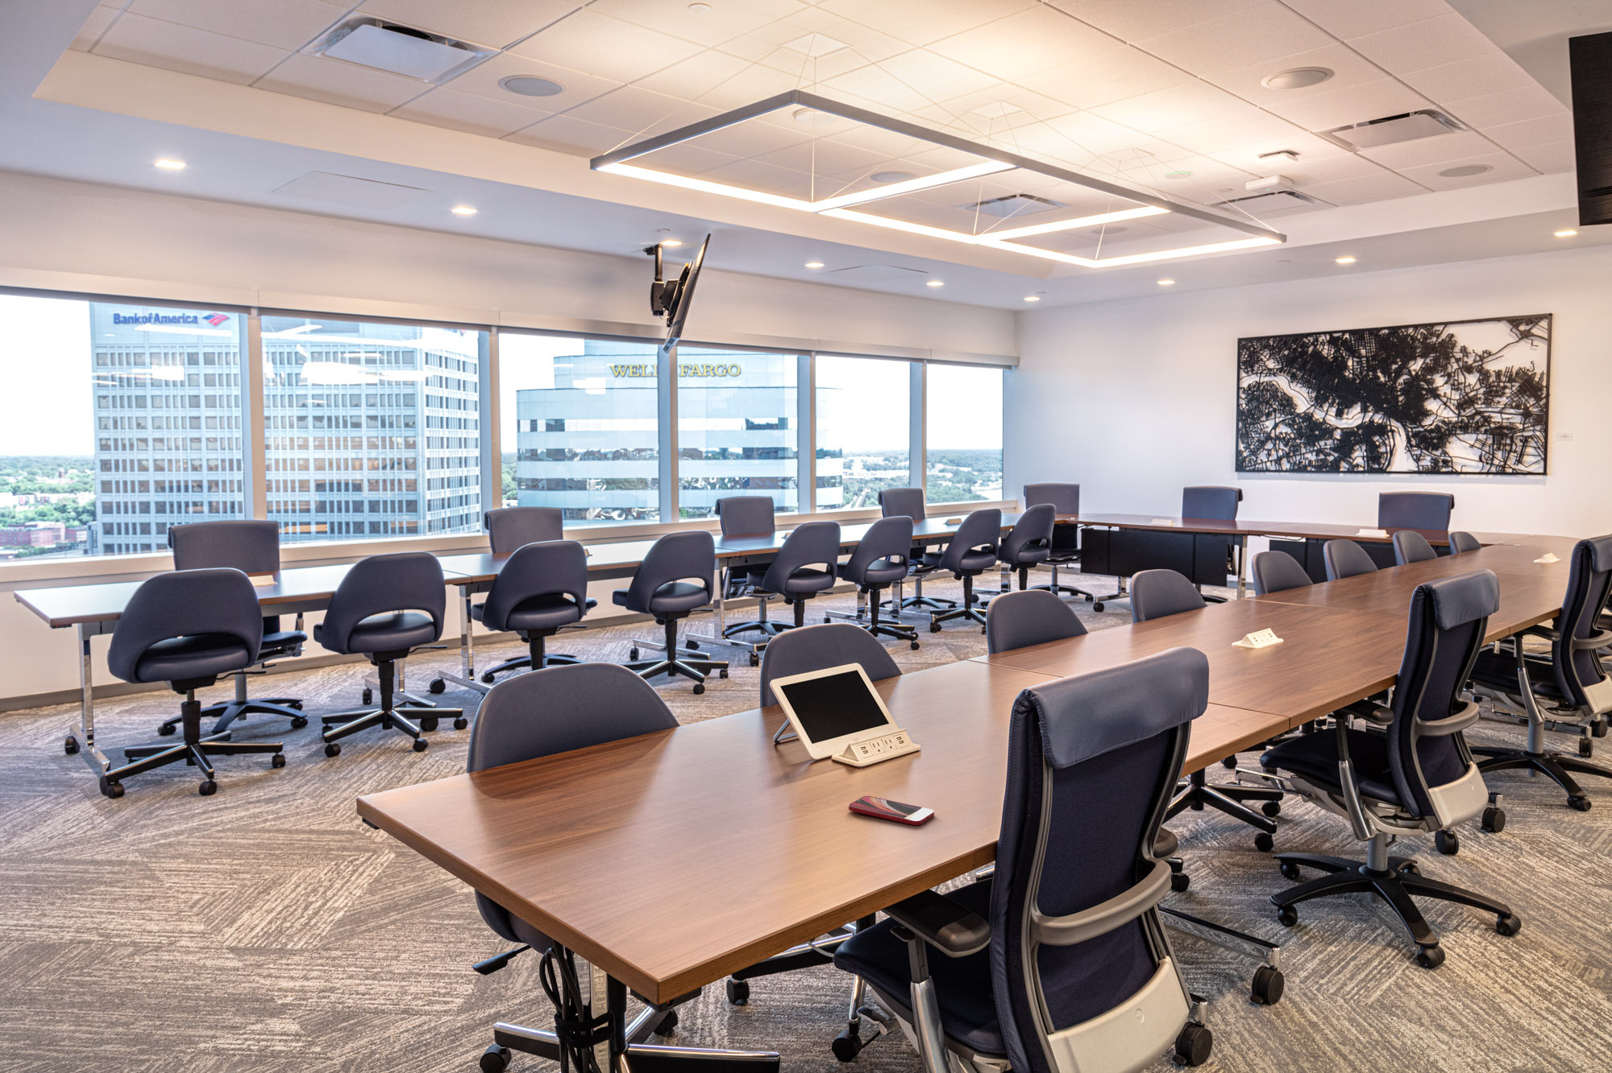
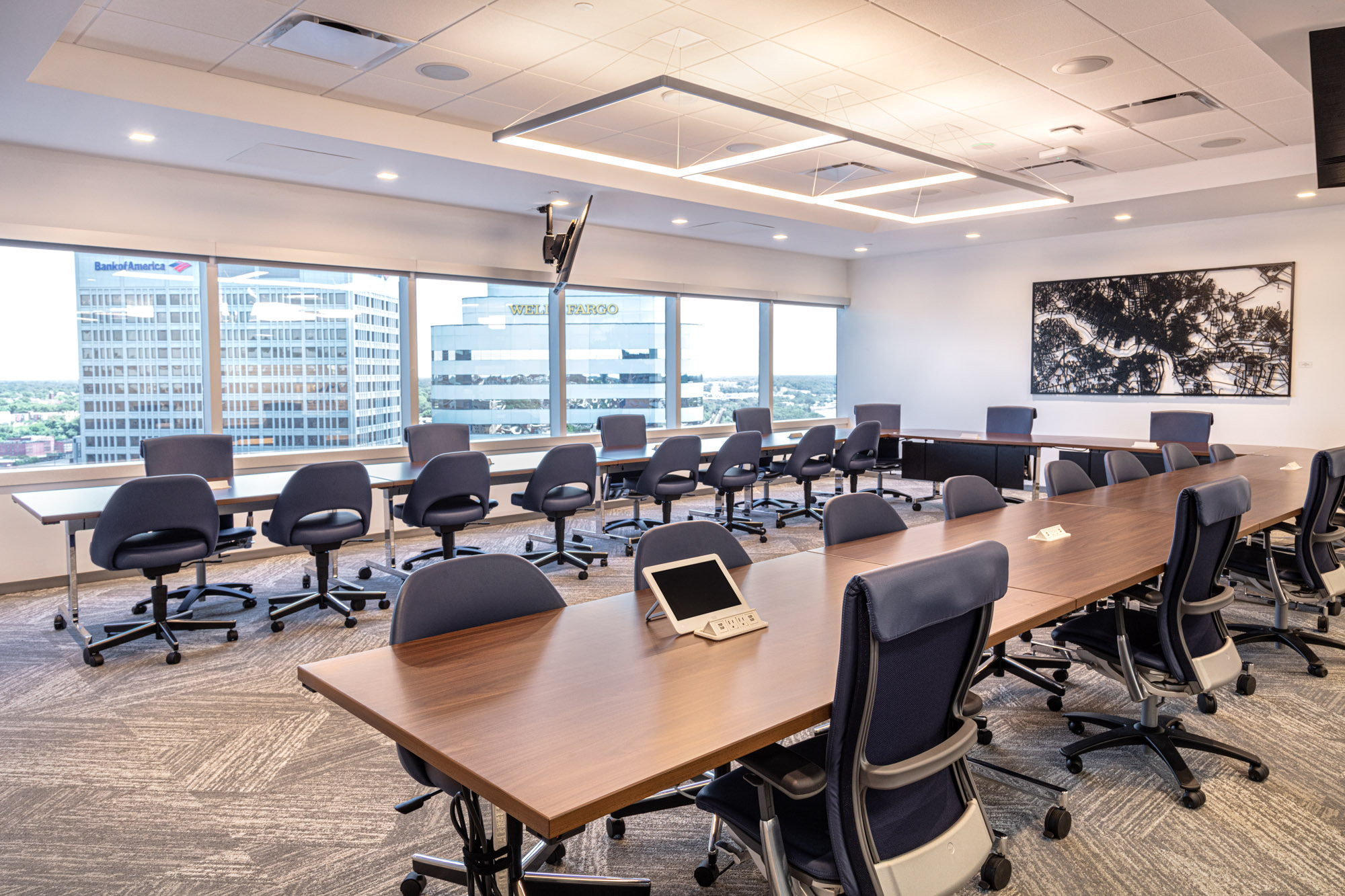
- smartphone [847,795,935,826]
